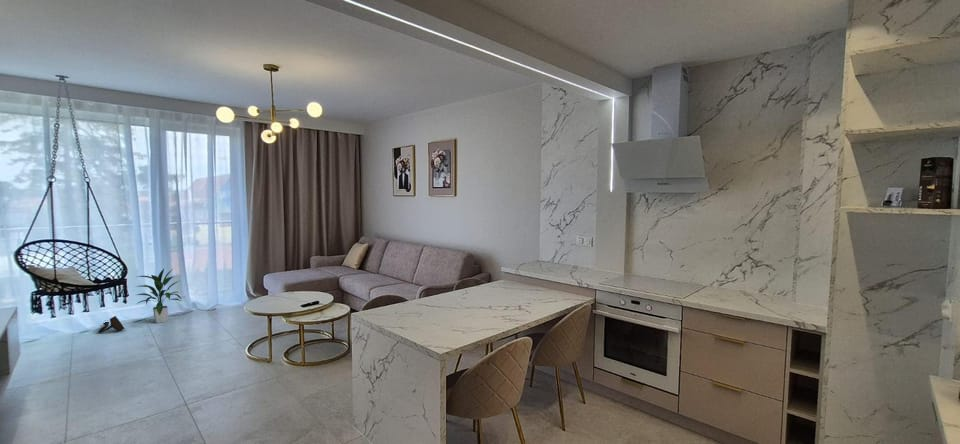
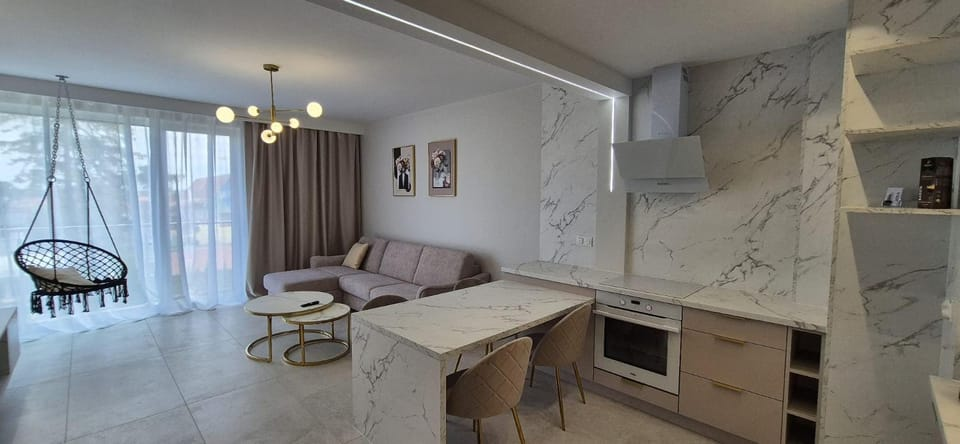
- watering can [97,315,126,334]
- indoor plant [135,268,183,324]
